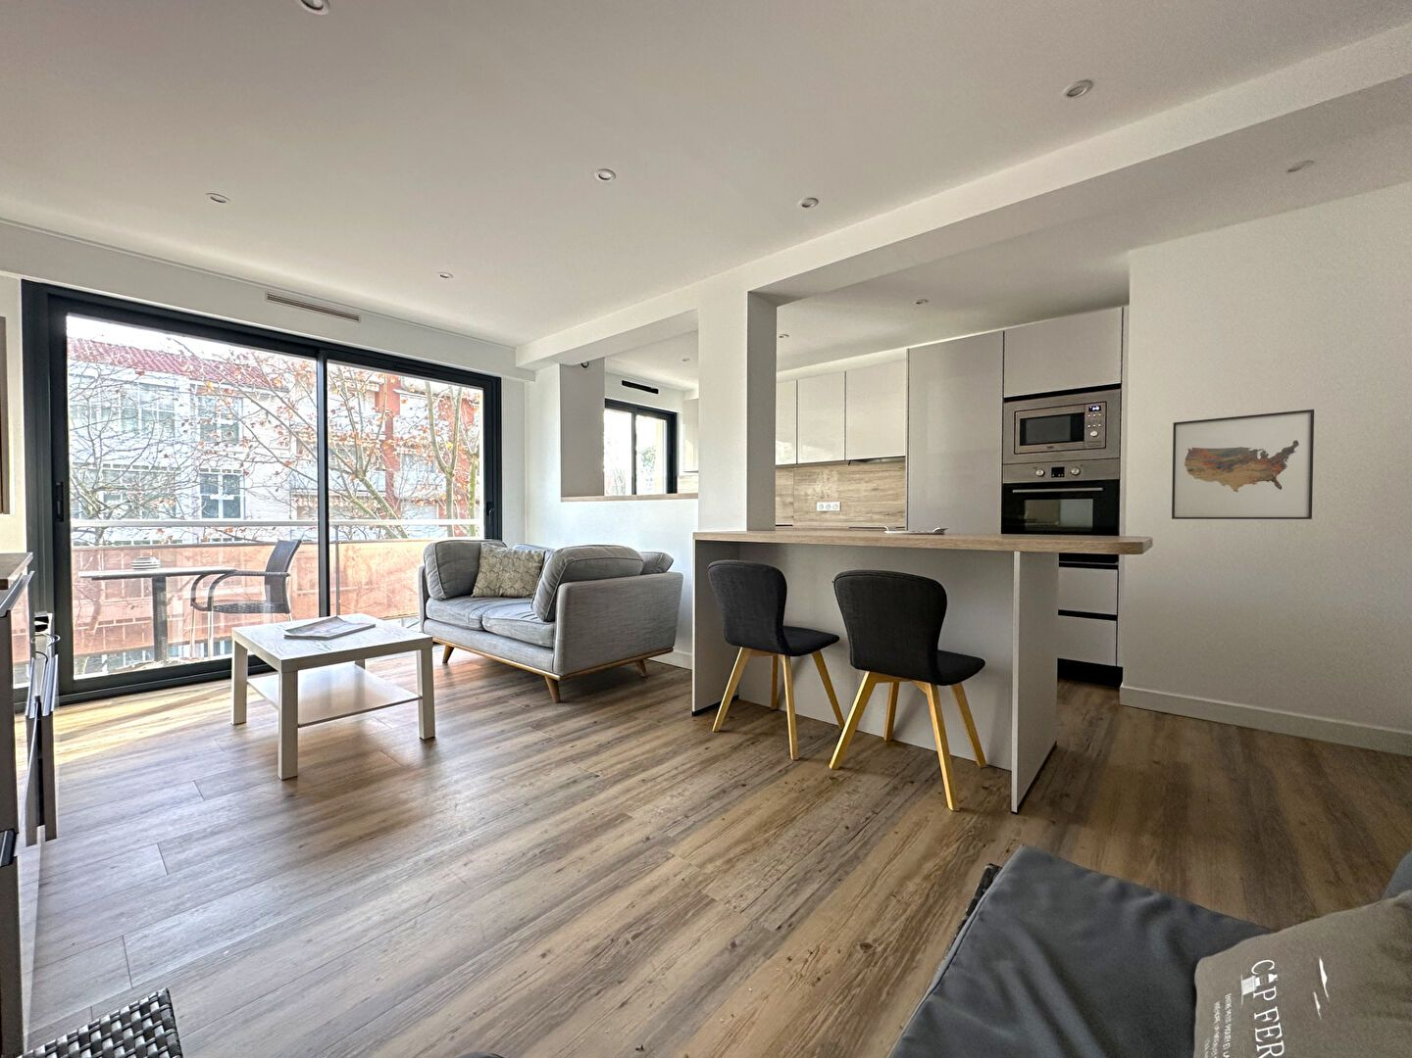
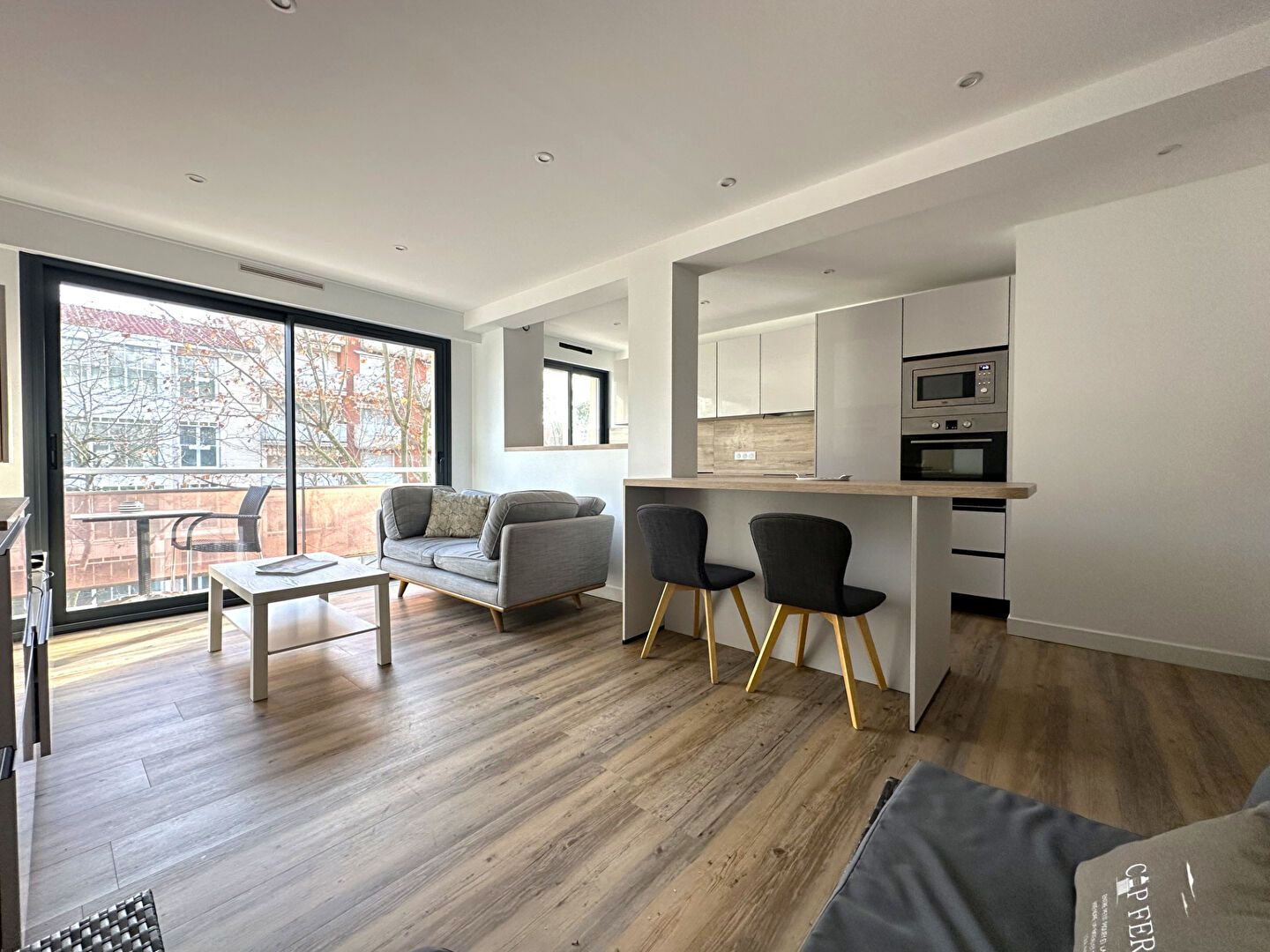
- wall art [1171,409,1315,520]
